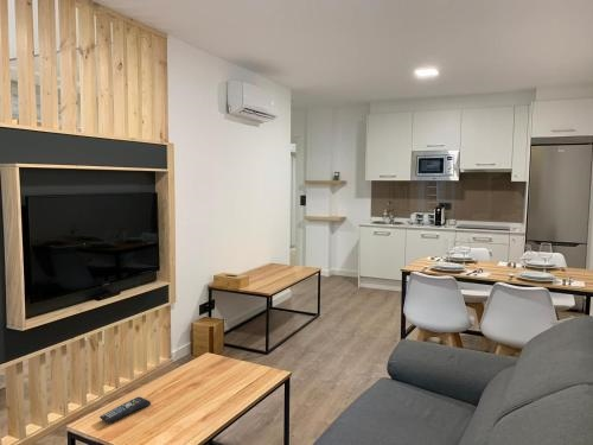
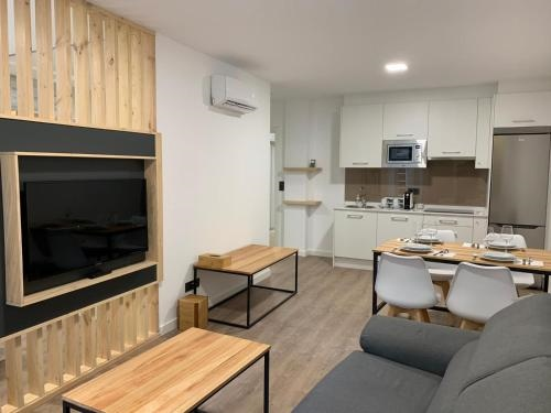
- remote control [98,395,152,425]
